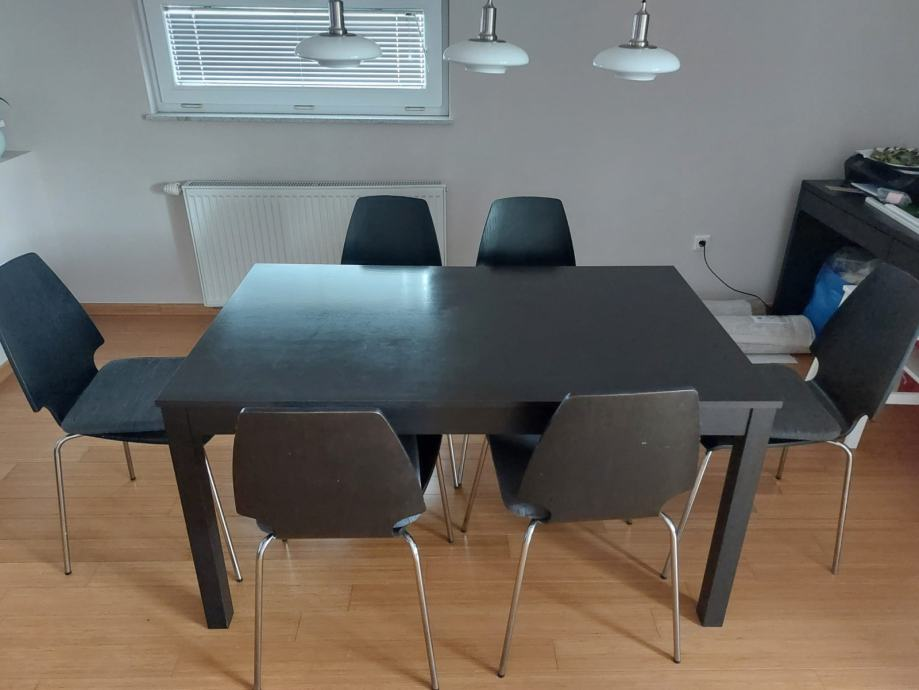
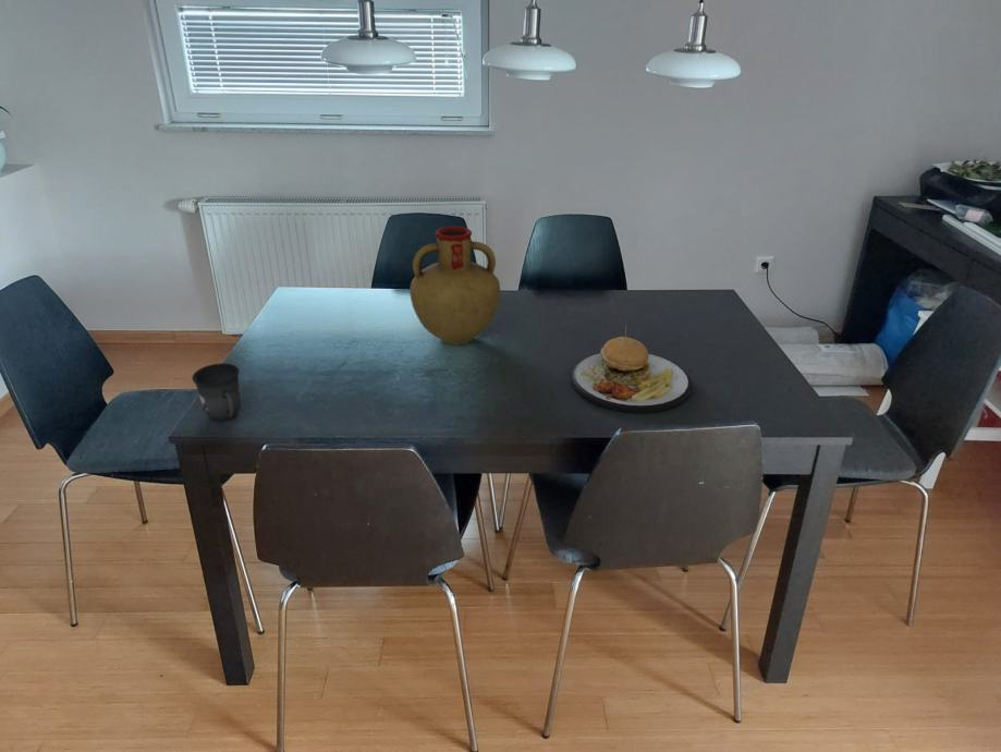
+ mug [191,362,242,422]
+ plate [571,324,693,414]
+ vase [408,226,501,347]
